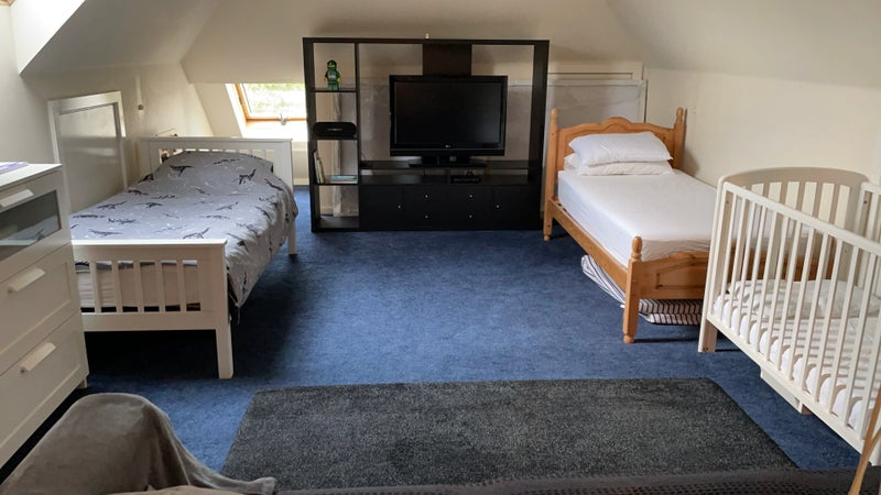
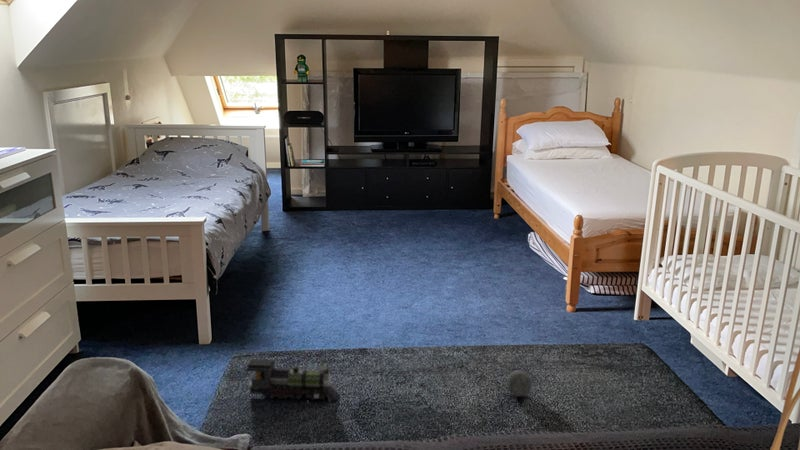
+ decorative ball [506,370,533,398]
+ toy train [245,355,340,402]
